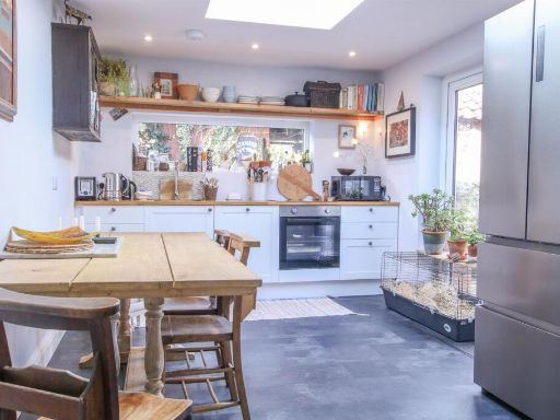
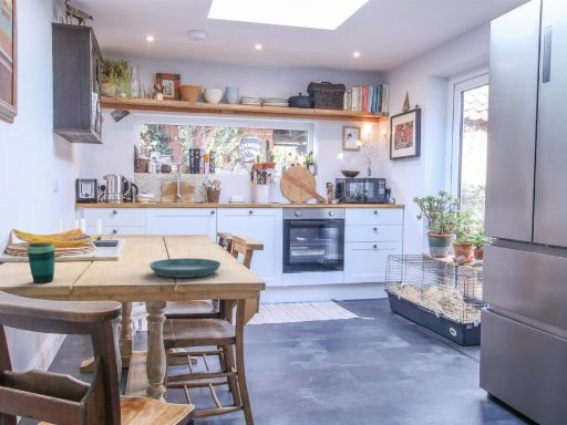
+ cup [25,241,56,283]
+ saucer [148,257,221,279]
